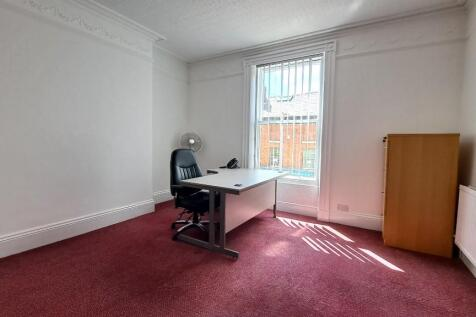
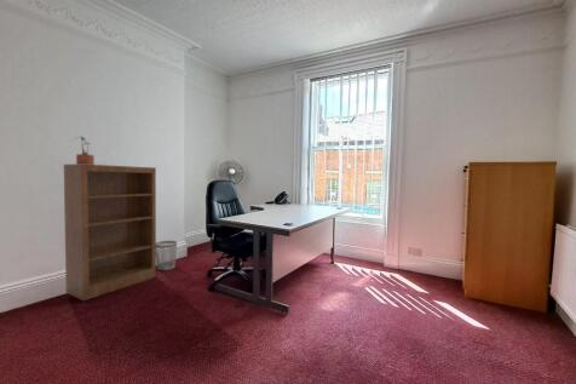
+ potted plant [71,136,96,165]
+ wastebasket [156,240,178,271]
+ bookshelf [63,164,157,302]
